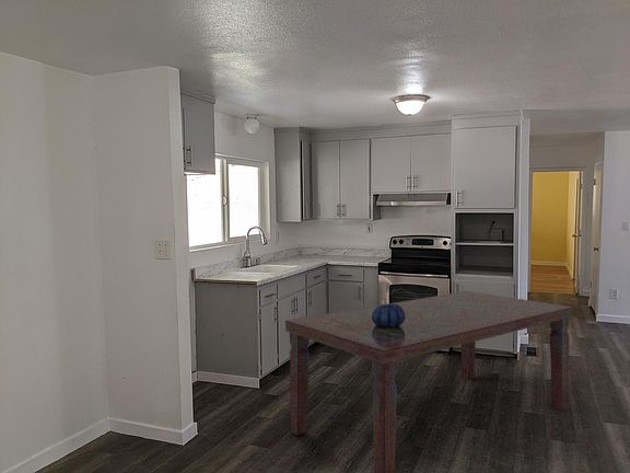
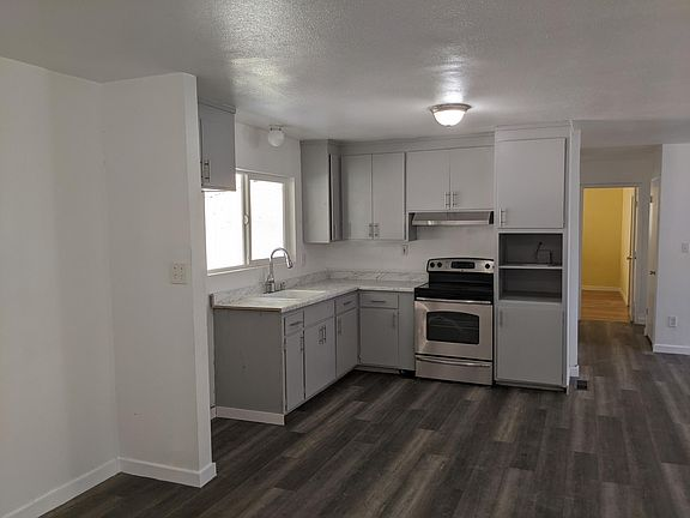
- dining table [284,290,574,473]
- decorative bowl [372,303,406,327]
